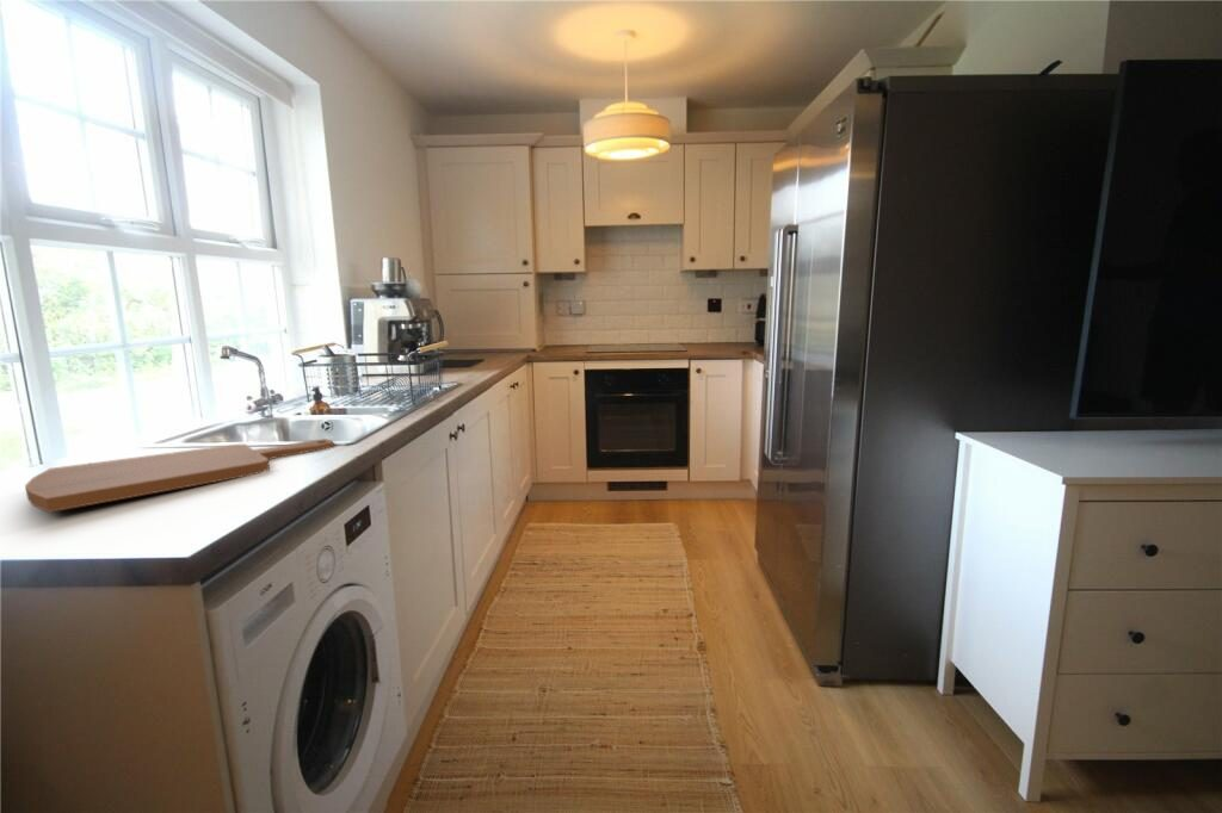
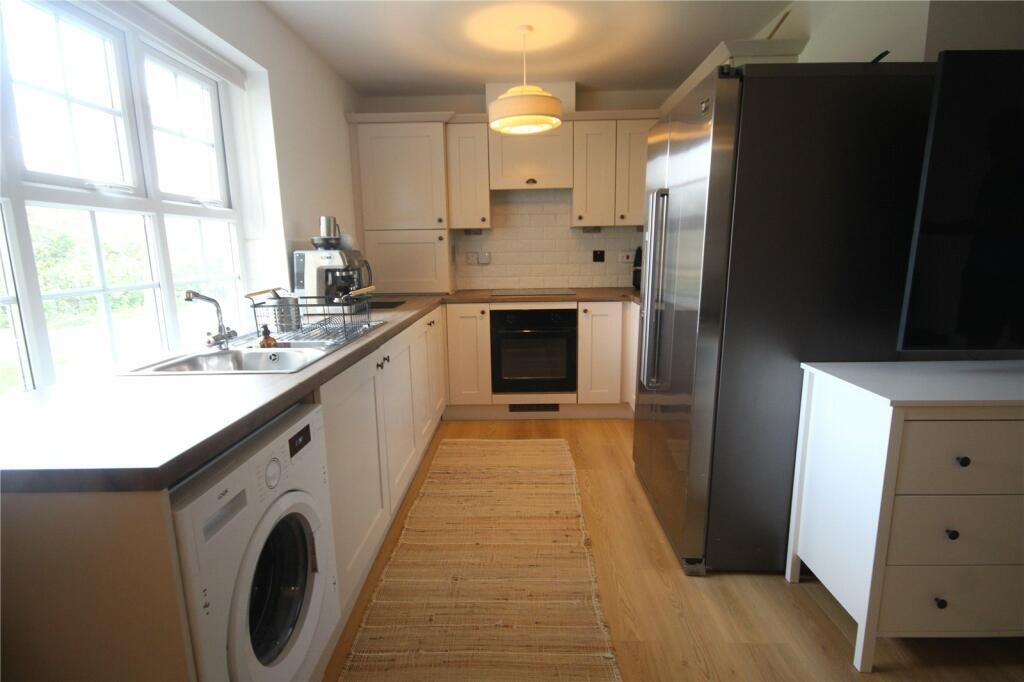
- cutting board [24,437,335,514]
